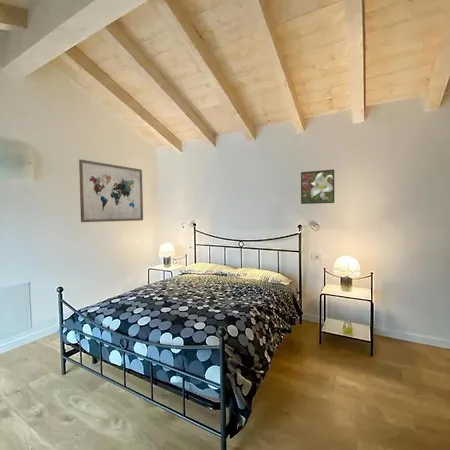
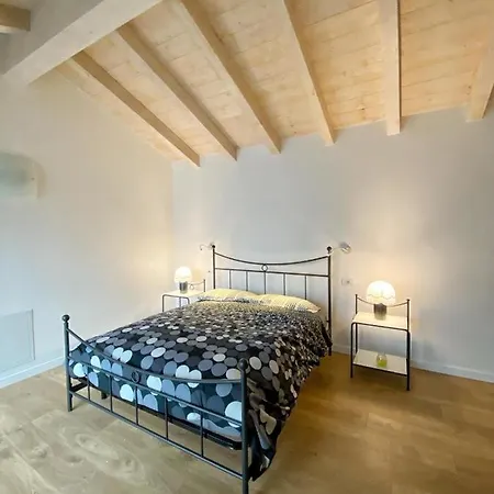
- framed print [300,168,335,205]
- wall art [78,158,144,223]
